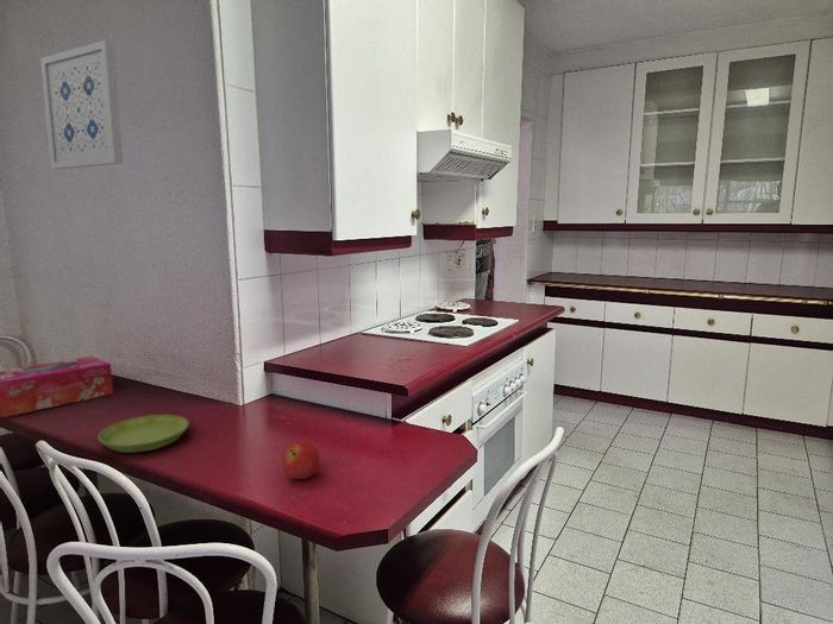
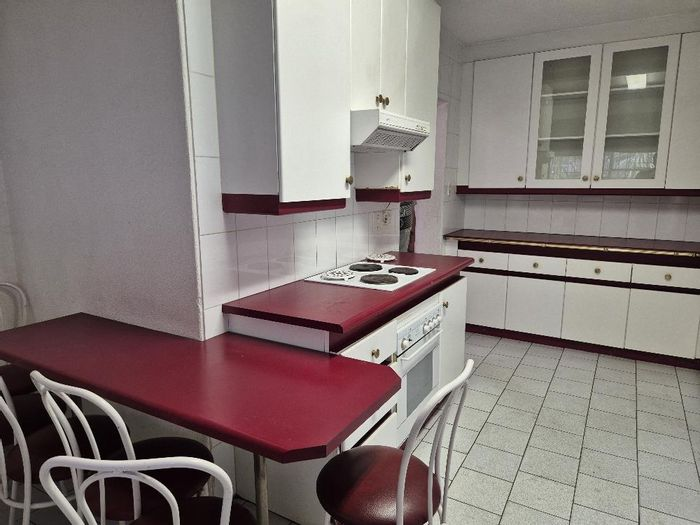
- fruit [281,440,321,480]
- wall art [39,39,124,170]
- saucer [96,414,190,454]
- tissue box [0,355,114,418]
